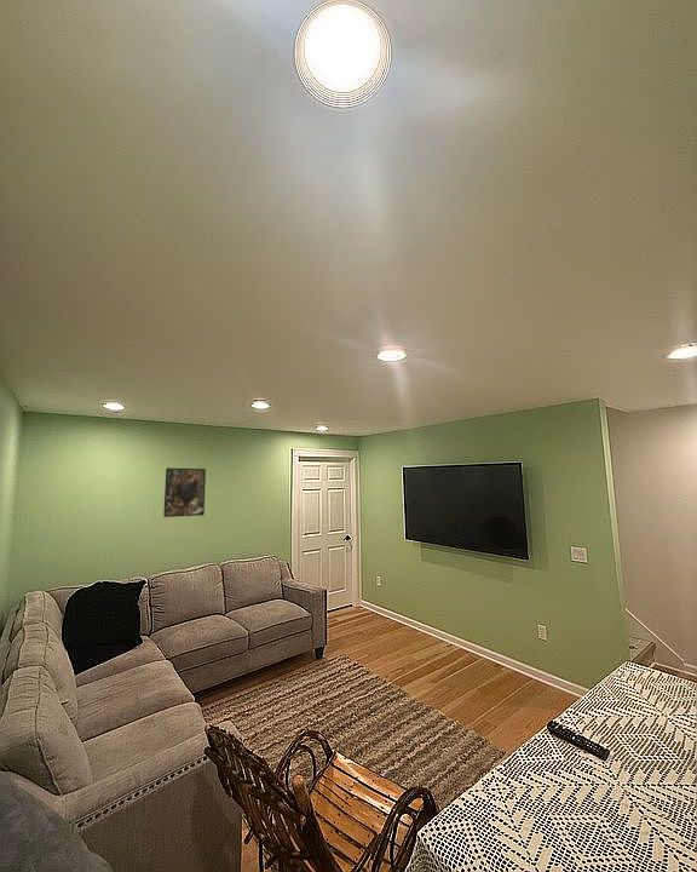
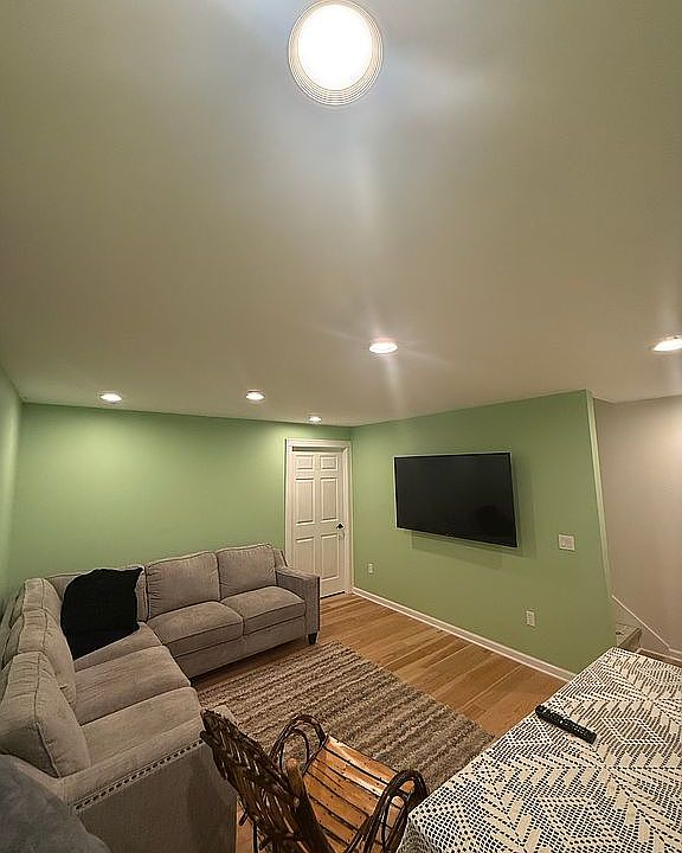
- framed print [162,466,207,518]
